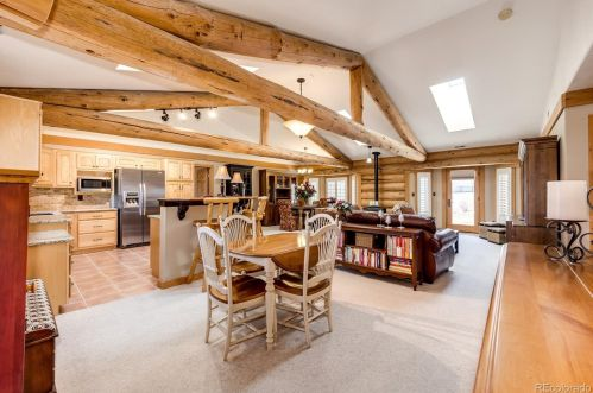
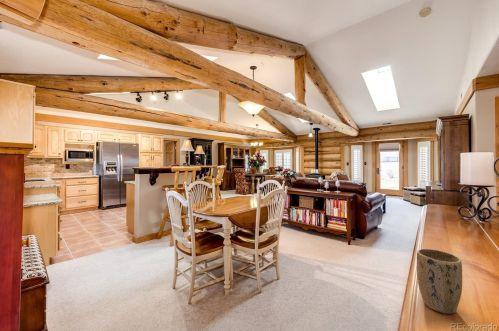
+ plant pot [416,248,463,315]
